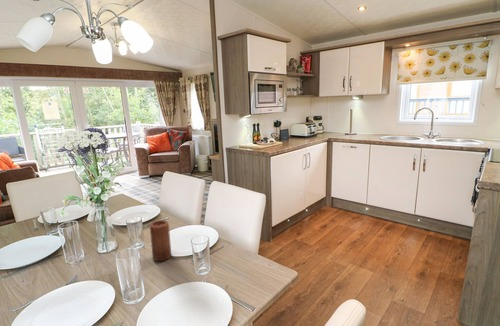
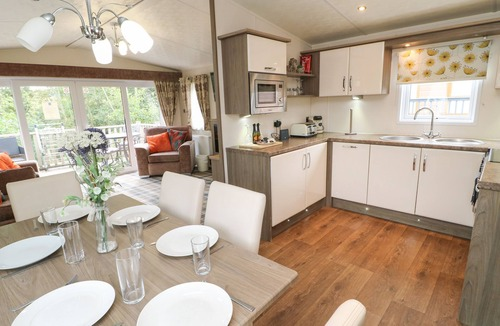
- candle [149,219,172,262]
